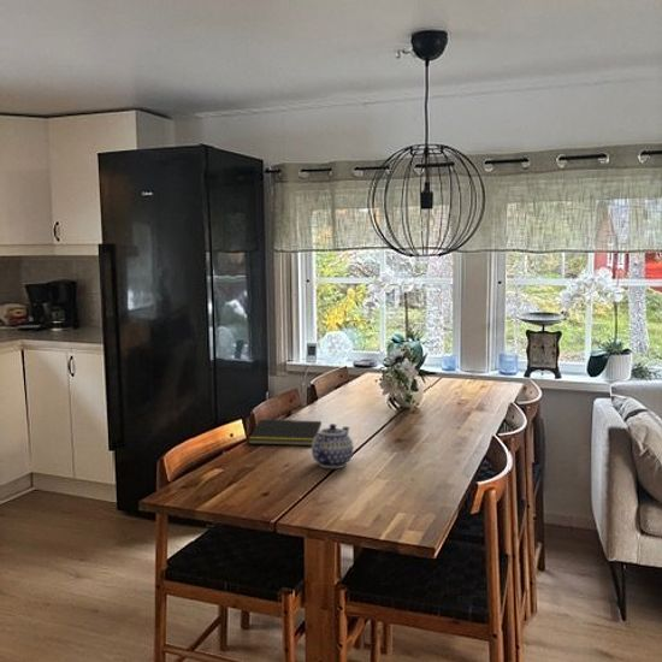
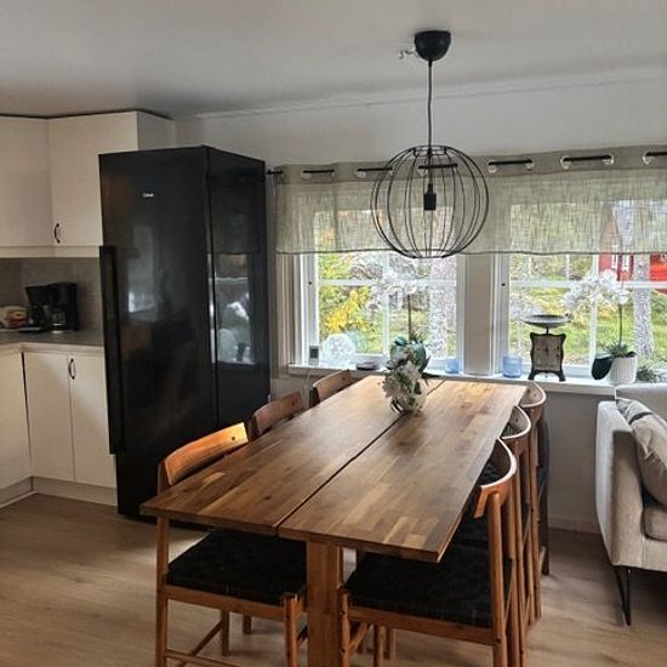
- notepad [247,419,323,447]
- teapot [311,422,355,469]
